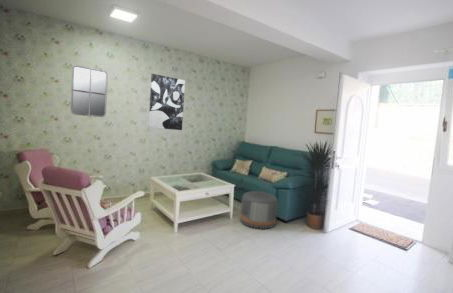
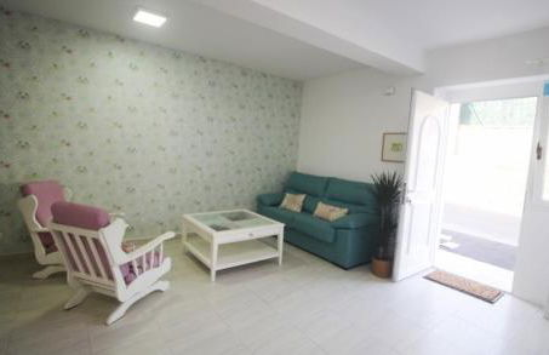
- home mirror [70,64,109,118]
- pouf [239,190,278,230]
- wall art [147,73,186,131]
